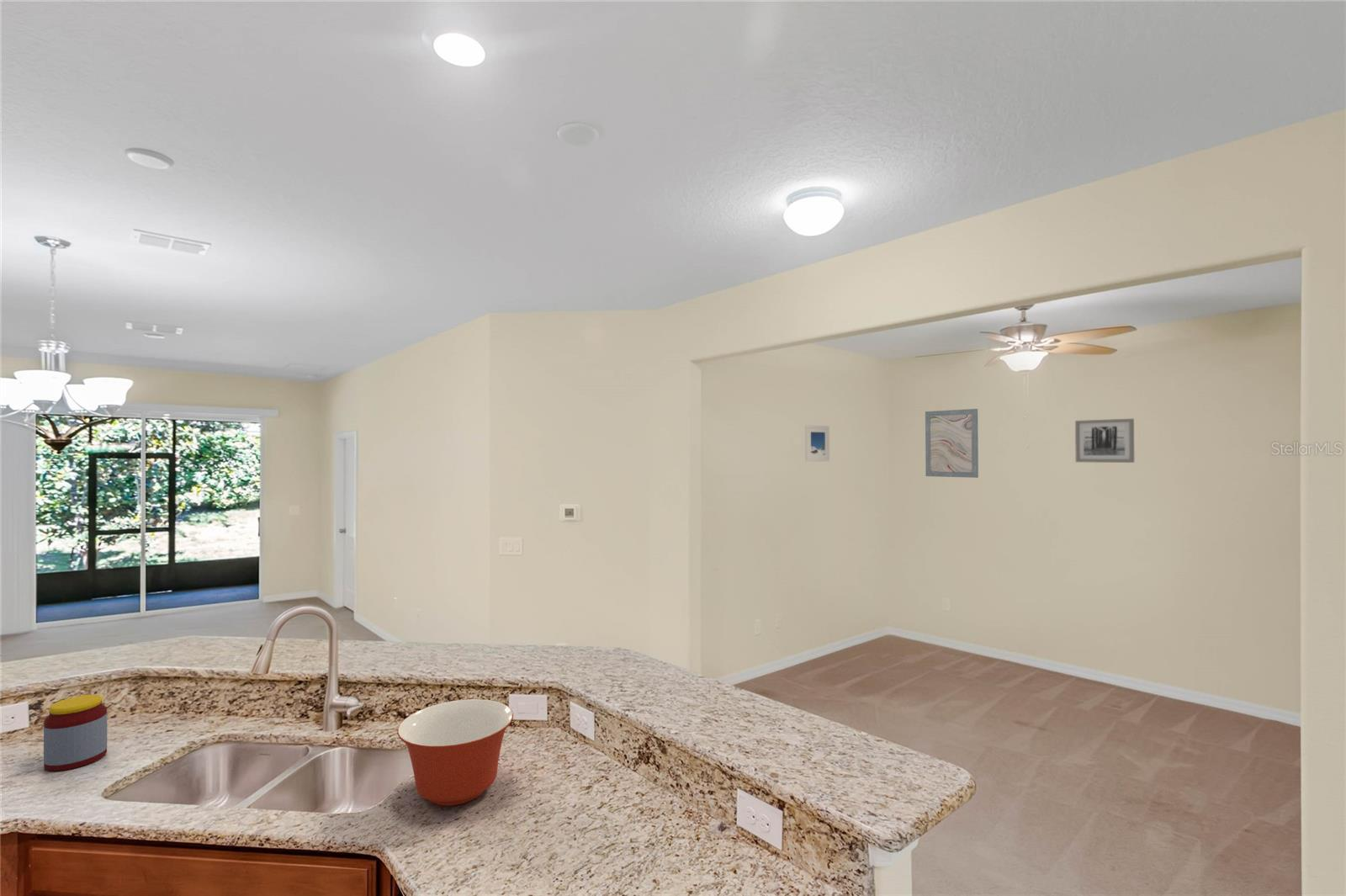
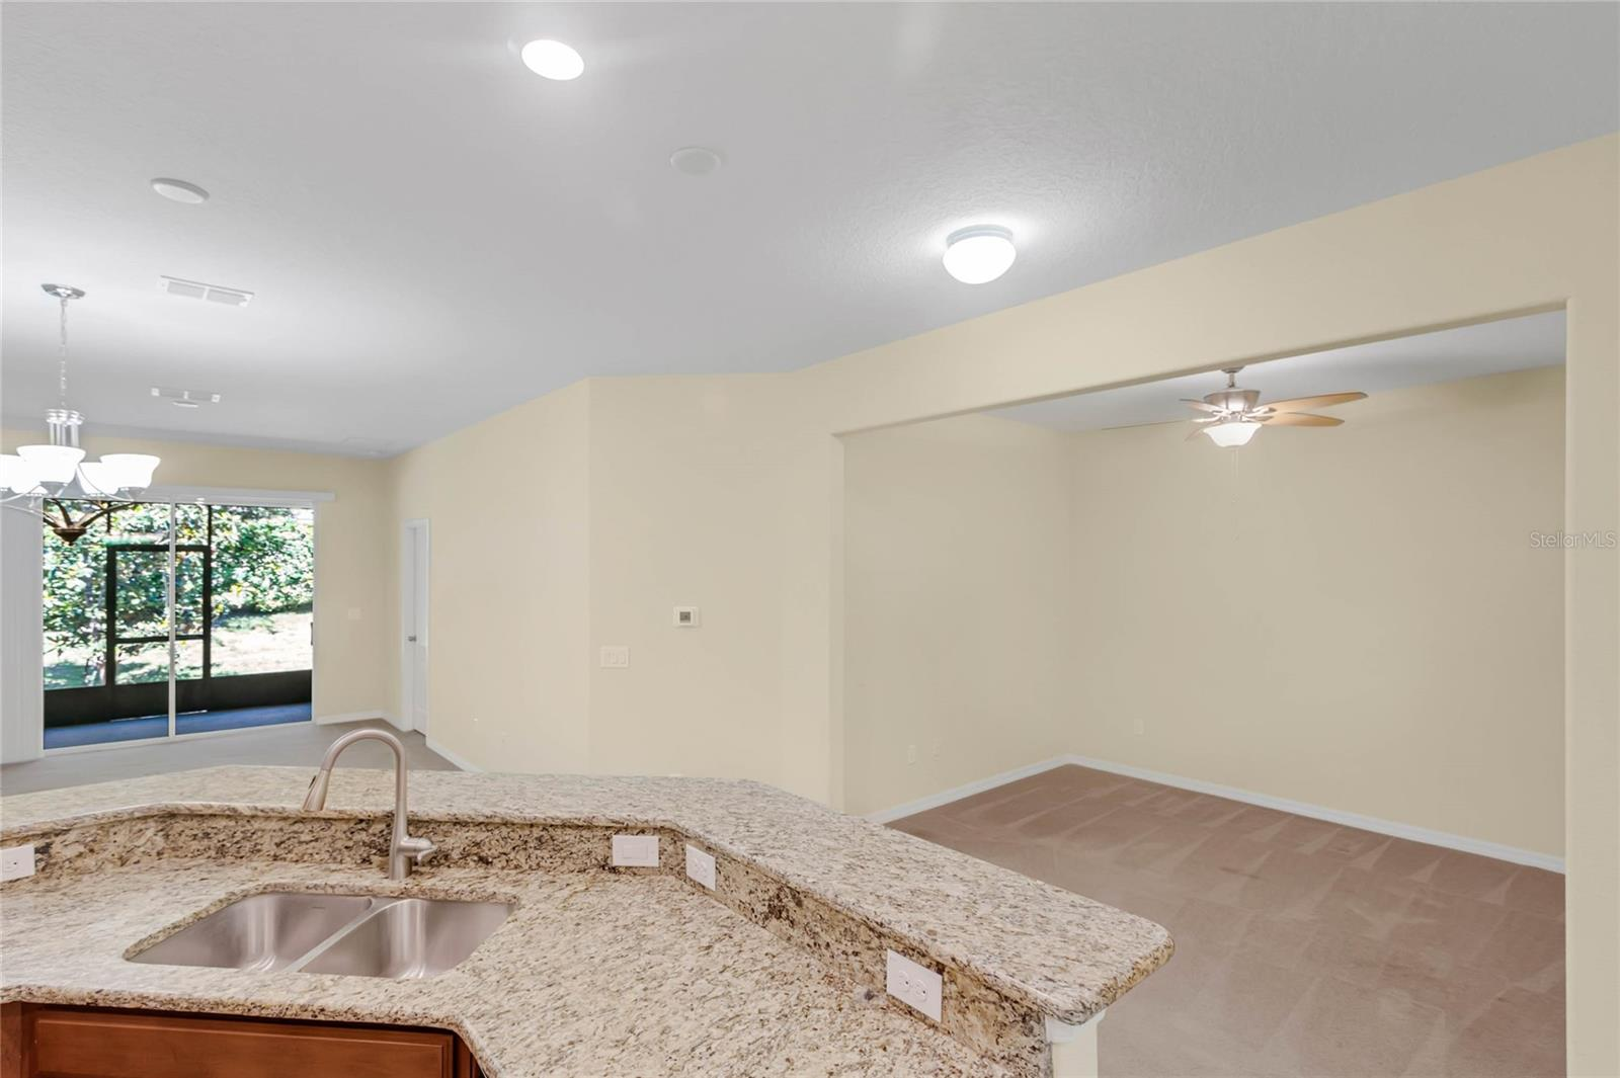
- jar [43,694,108,772]
- wall art [1074,418,1135,464]
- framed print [804,424,830,463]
- wall art [925,408,979,479]
- mixing bowl [396,698,514,807]
